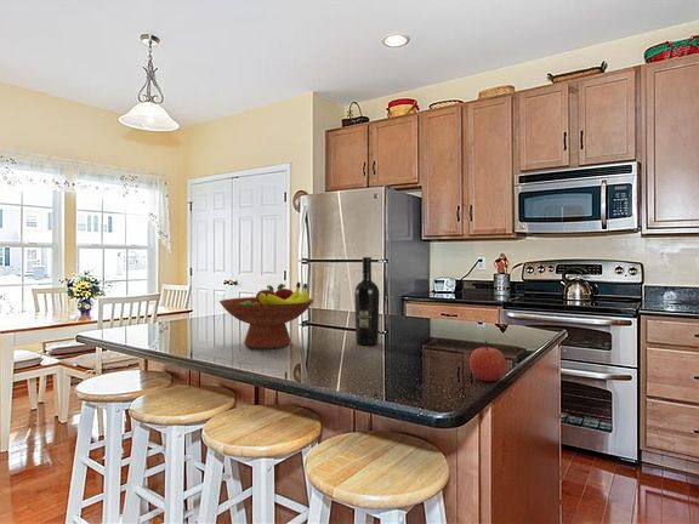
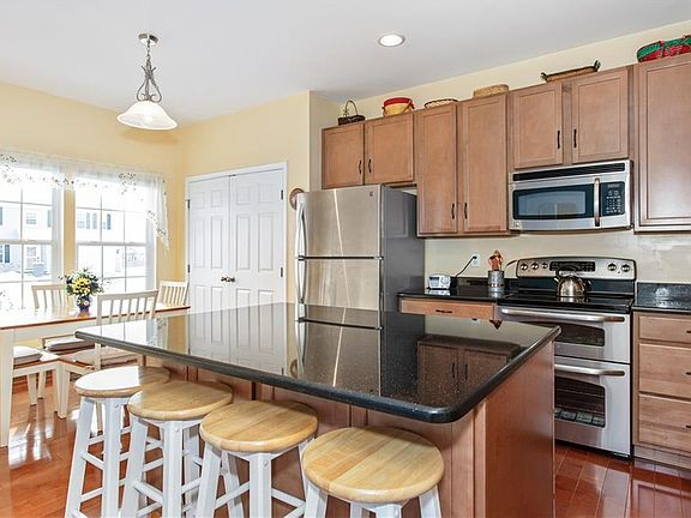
- wine bottle [353,256,380,346]
- apple [468,340,507,382]
- fruit bowl [218,281,316,349]
